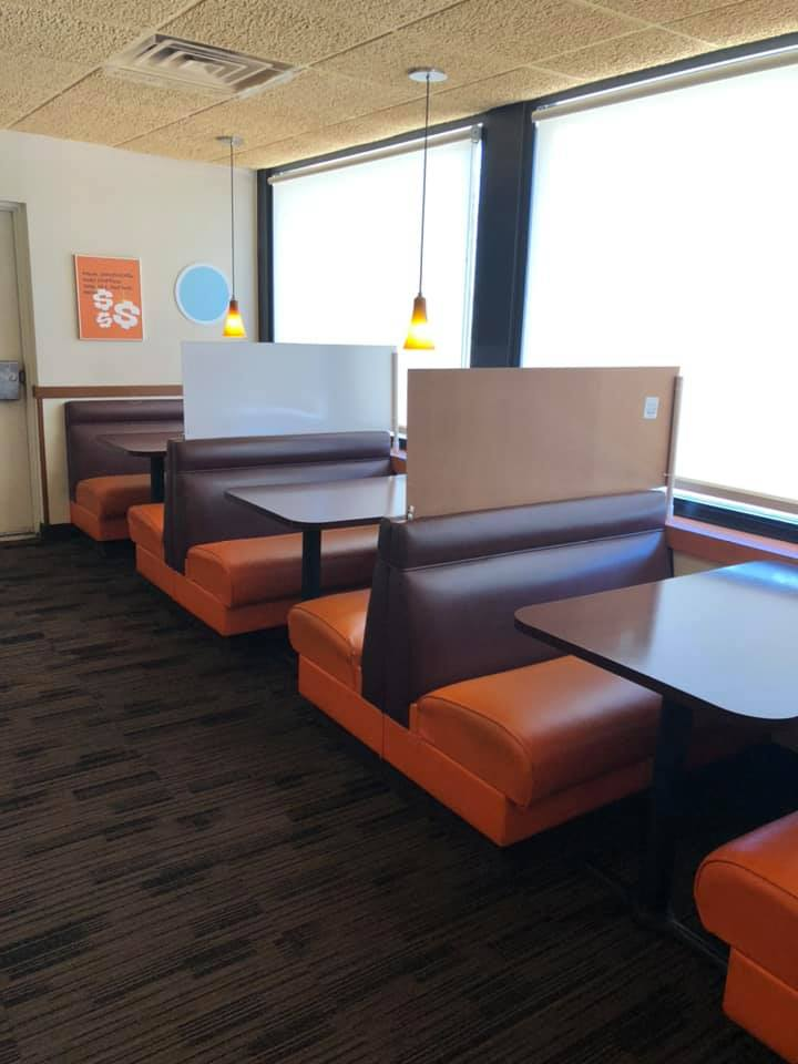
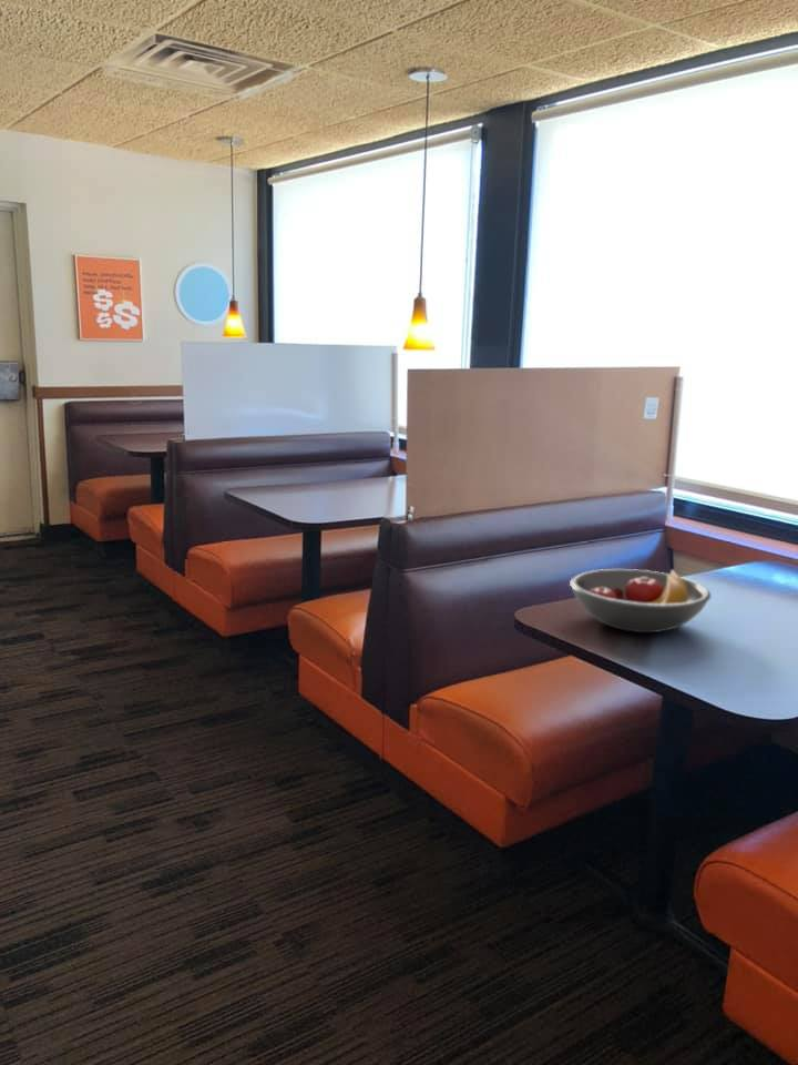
+ fruit bowl [569,568,713,633]
